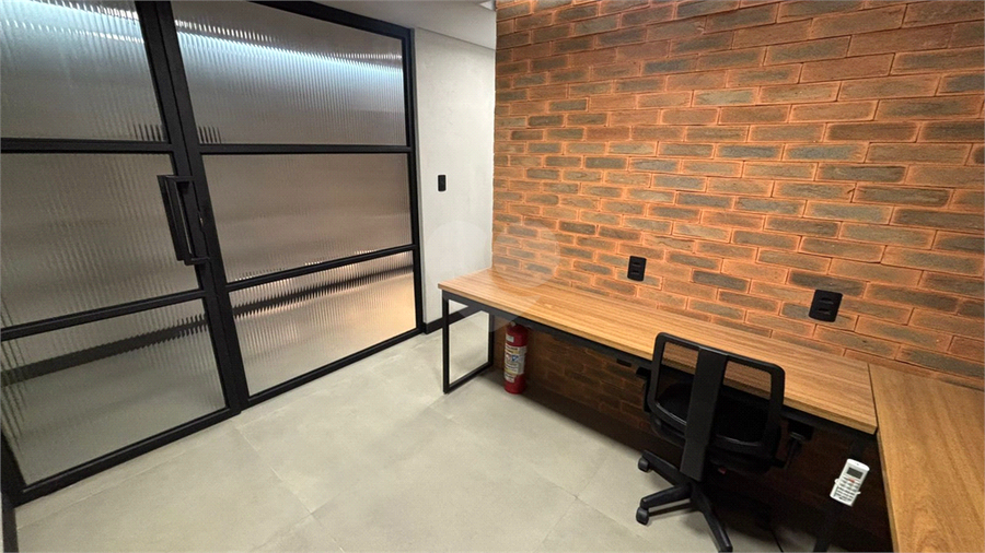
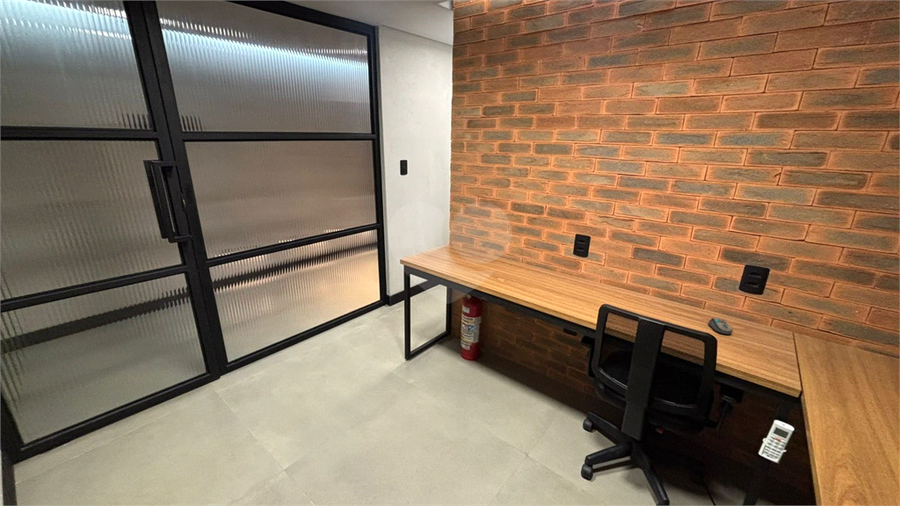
+ computer mouse [708,317,734,335]
